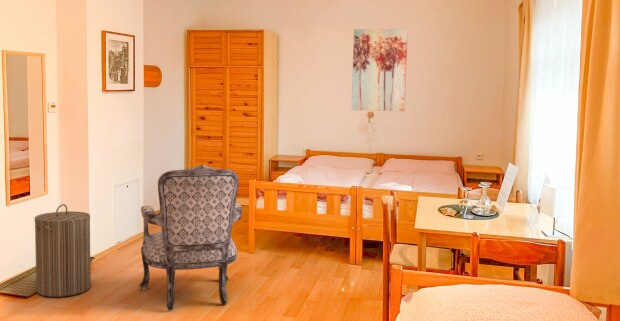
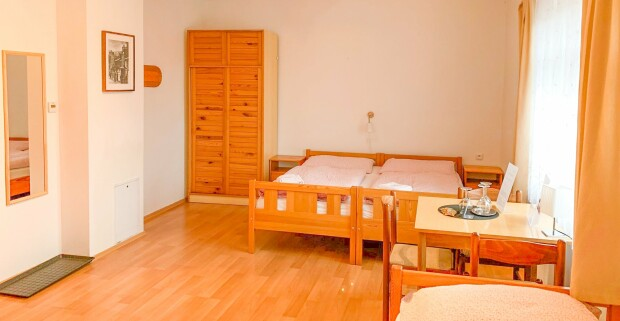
- armchair [138,164,243,311]
- laundry hamper [34,203,92,298]
- wall art [351,28,409,112]
